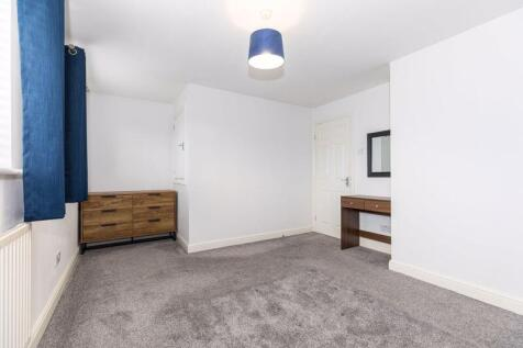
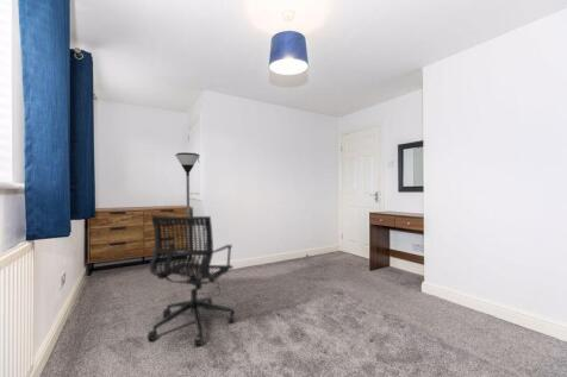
+ floor lamp [174,151,200,281]
+ office chair [147,214,236,346]
